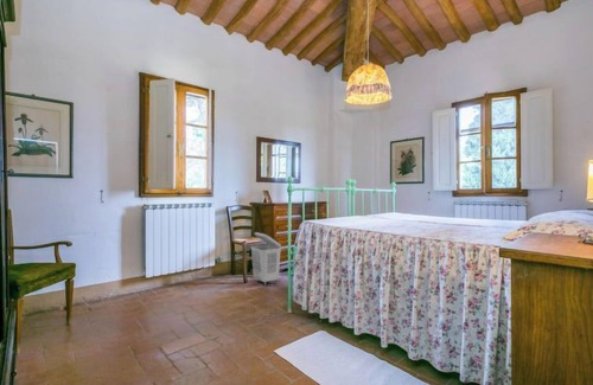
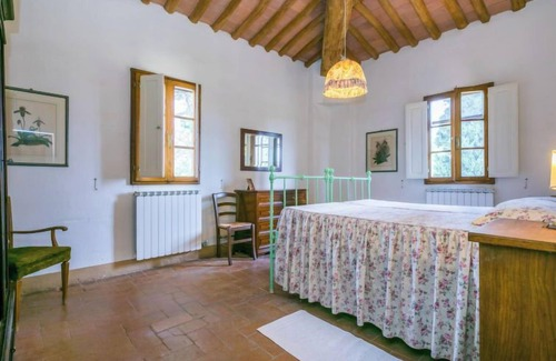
- laundry basket [249,231,282,287]
